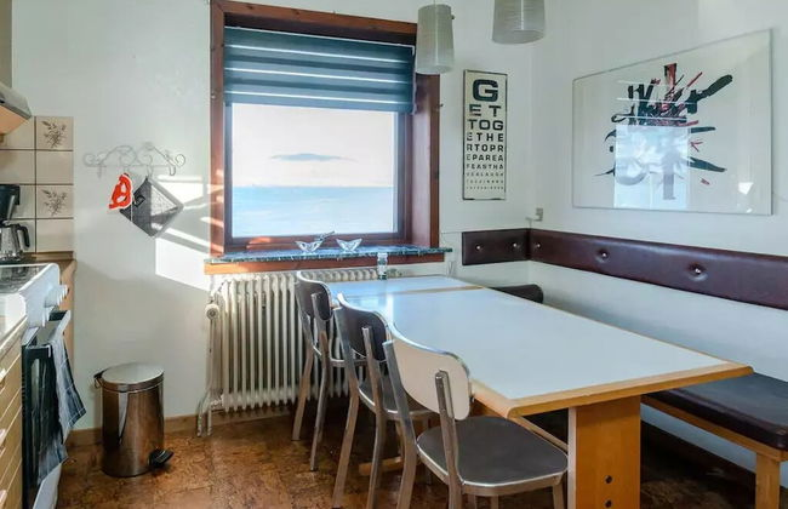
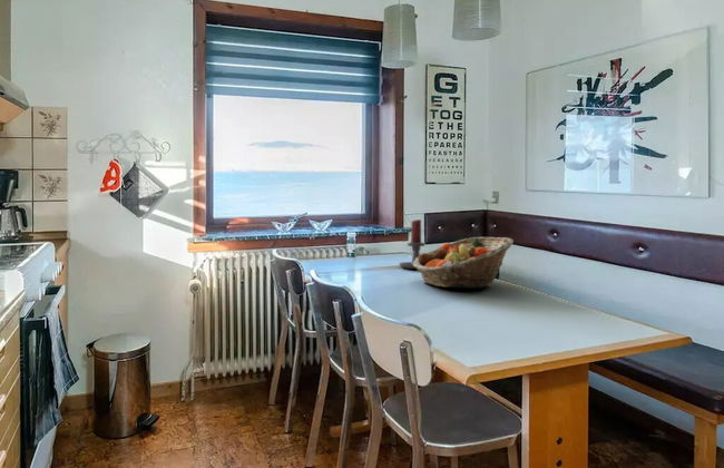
+ fruit basket [413,236,515,290]
+ candle holder [398,218,427,270]
